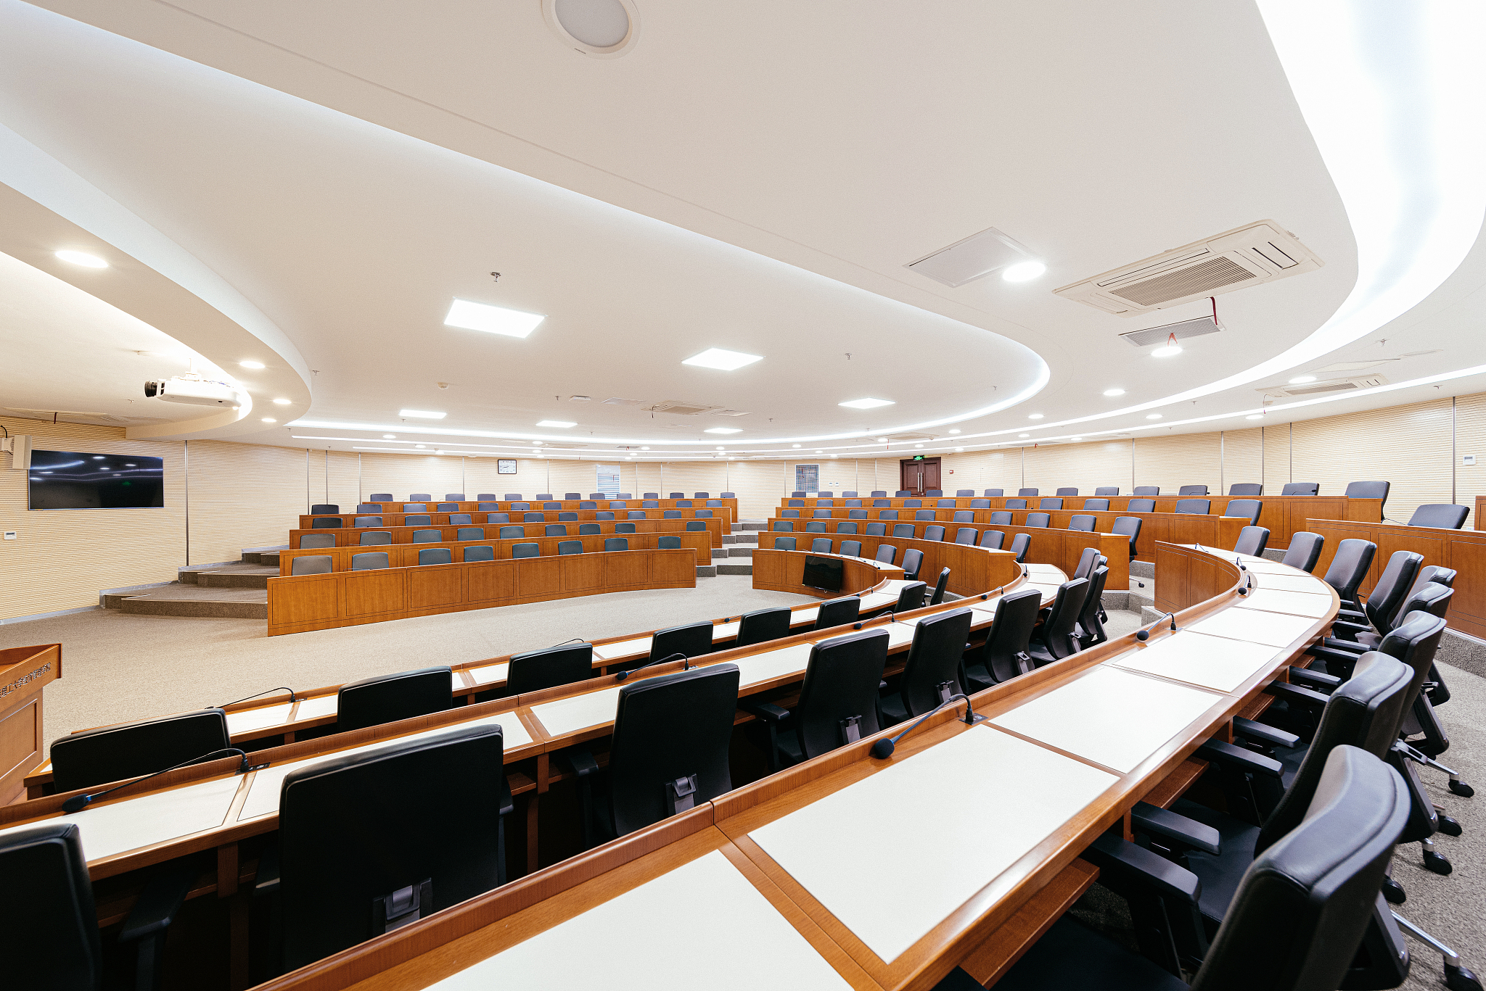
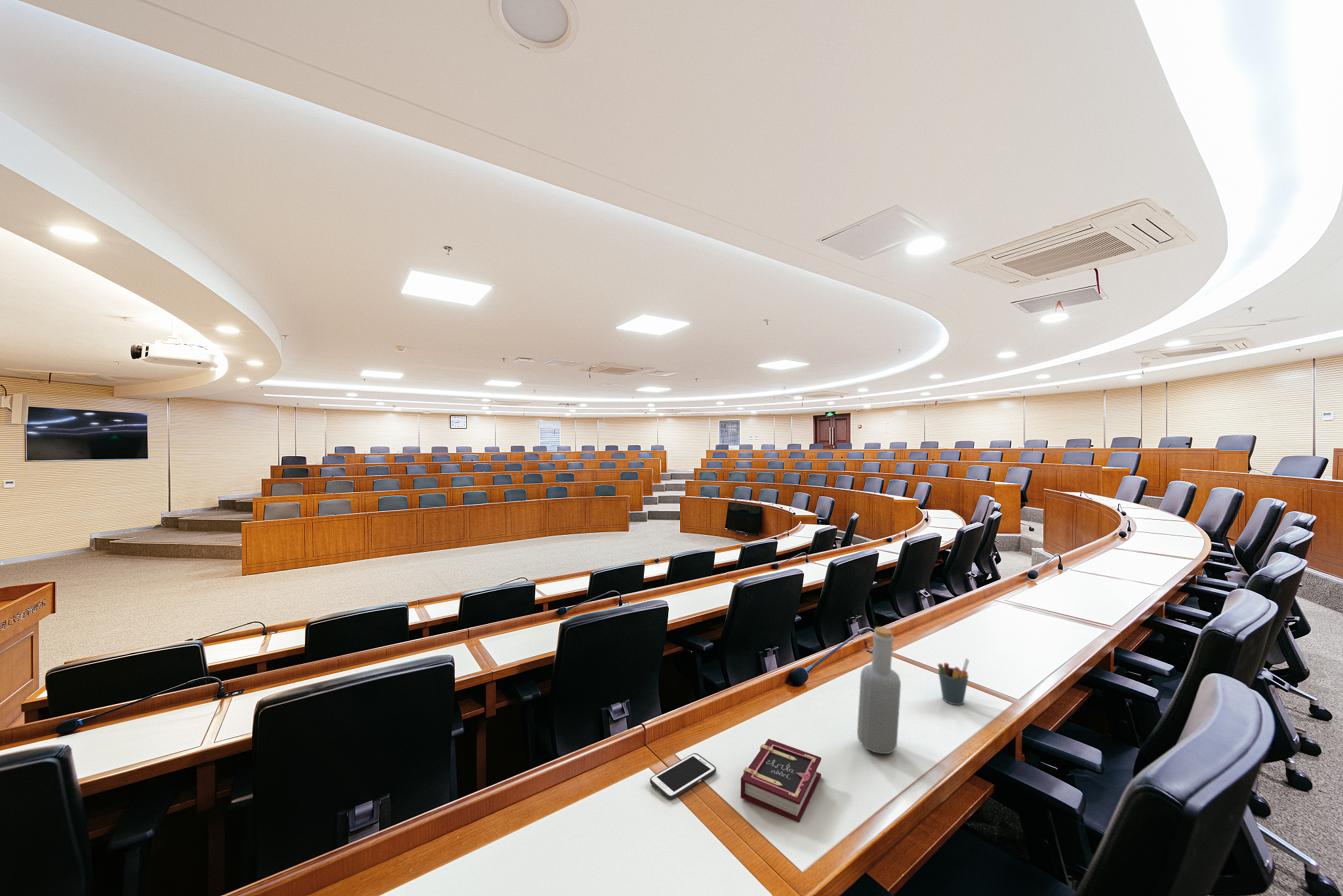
+ pen holder [937,657,970,706]
+ cell phone [649,752,717,800]
+ bottle [856,626,902,754]
+ book [740,738,822,823]
